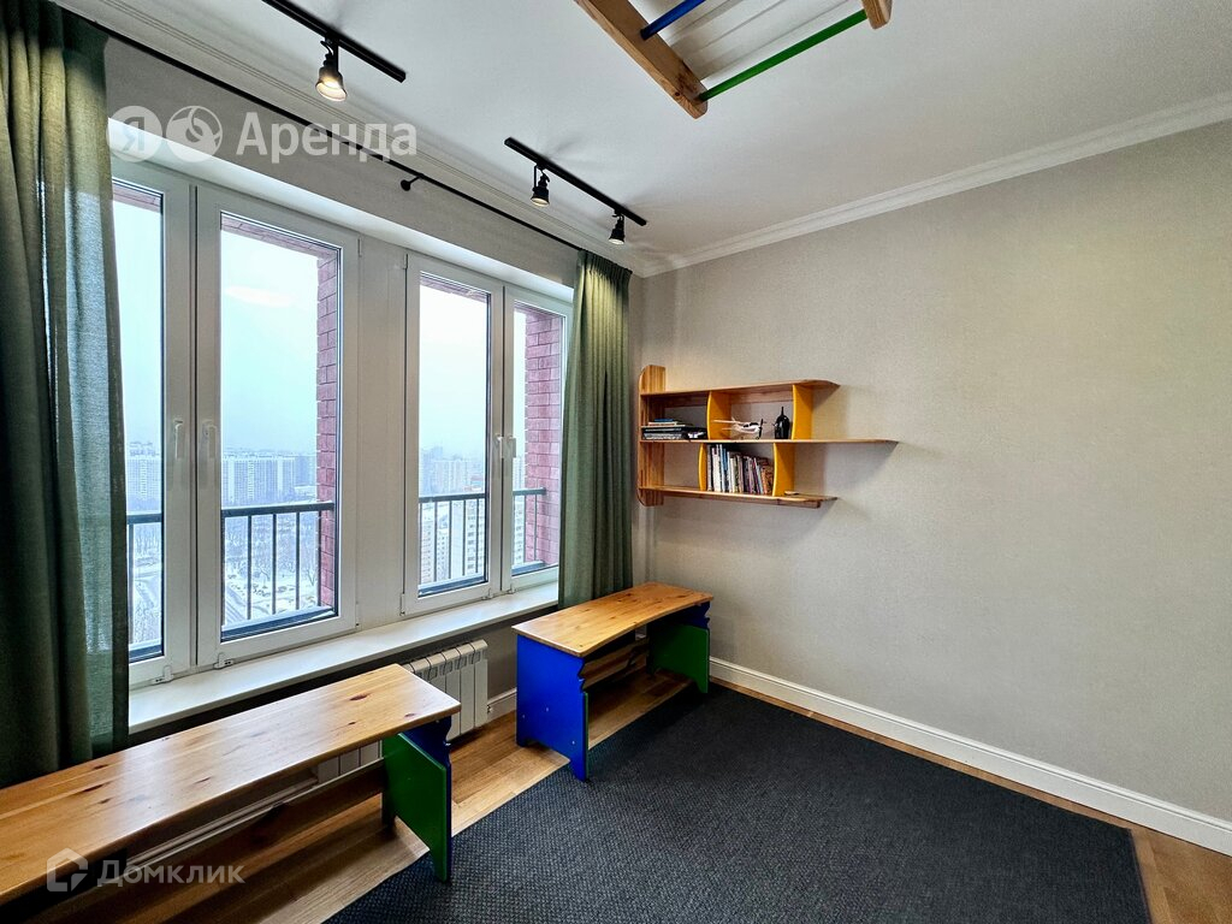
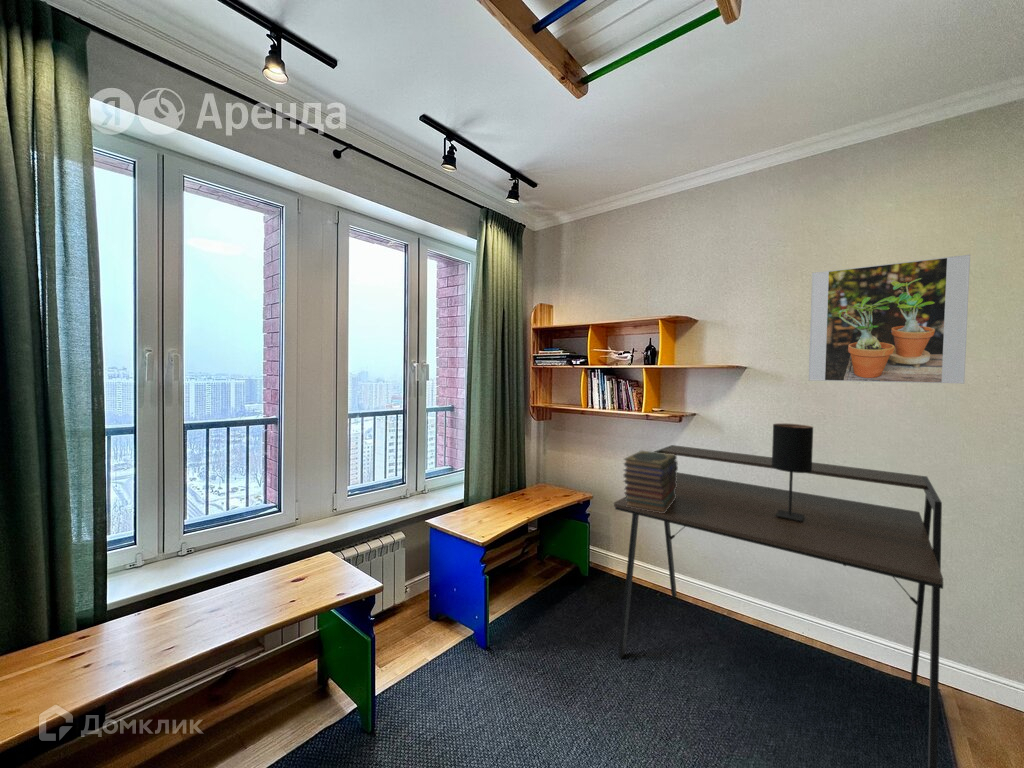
+ table lamp [771,423,814,522]
+ desk [613,444,944,768]
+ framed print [808,254,971,385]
+ book stack [622,450,679,513]
